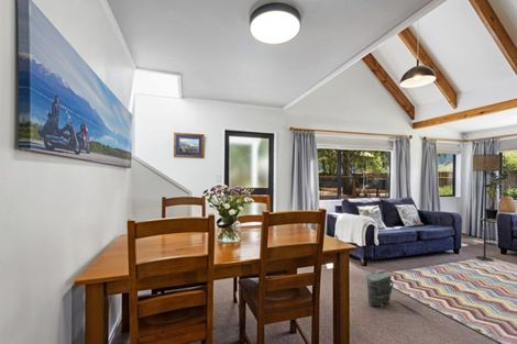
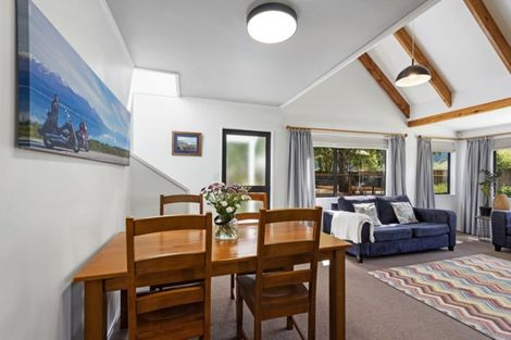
- bag [365,269,395,307]
- floor lamp [472,153,501,263]
